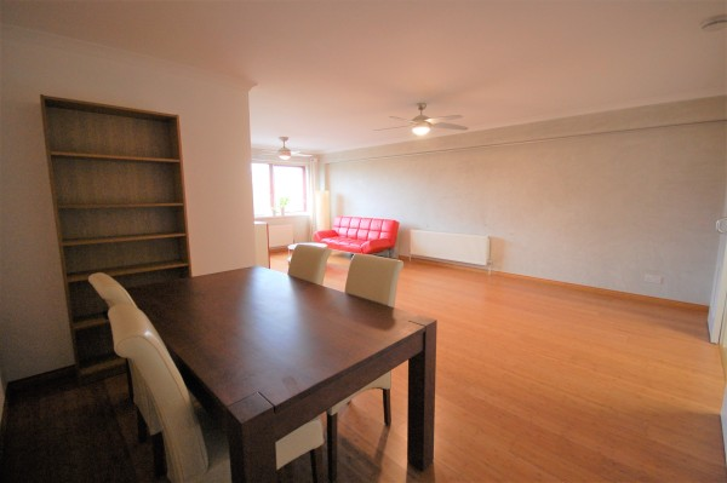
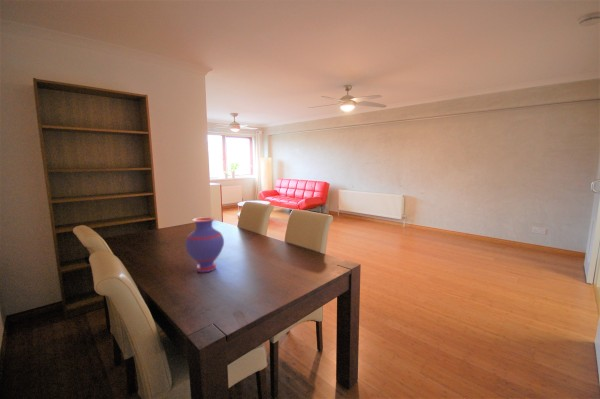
+ vase [184,216,225,274]
